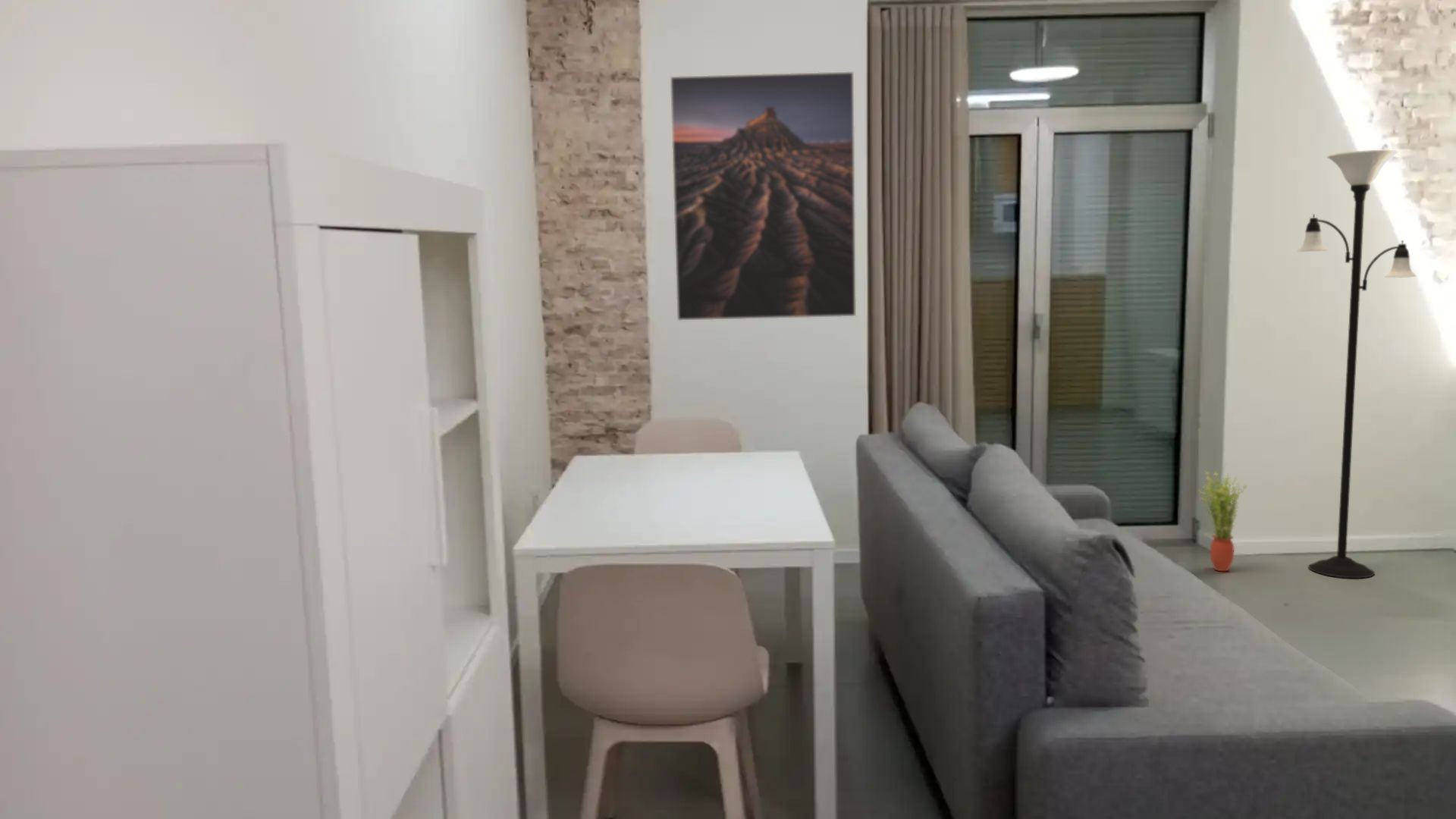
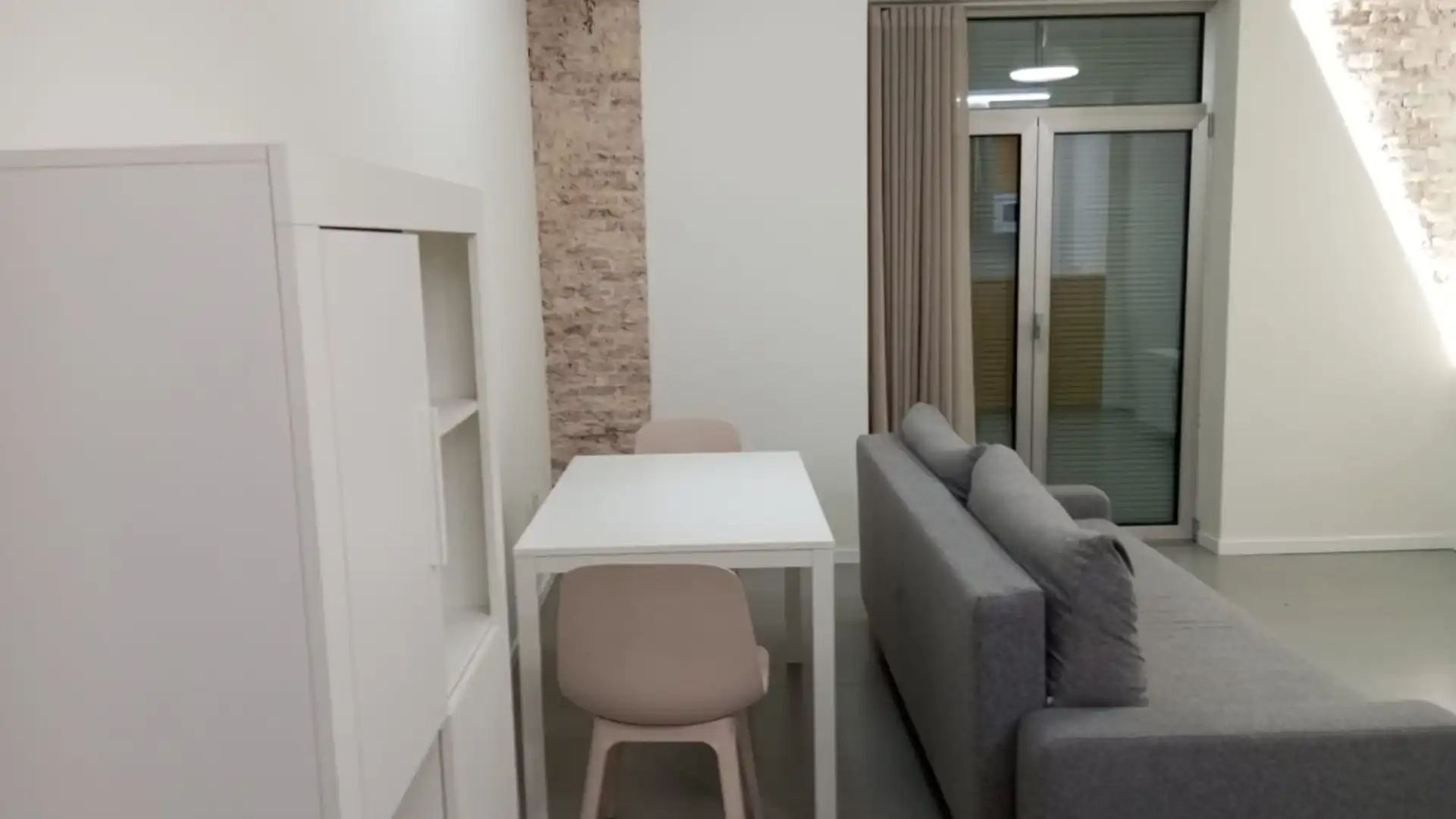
- floor lamp [1296,149,1417,579]
- potted plant [1197,469,1247,572]
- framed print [670,71,857,322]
